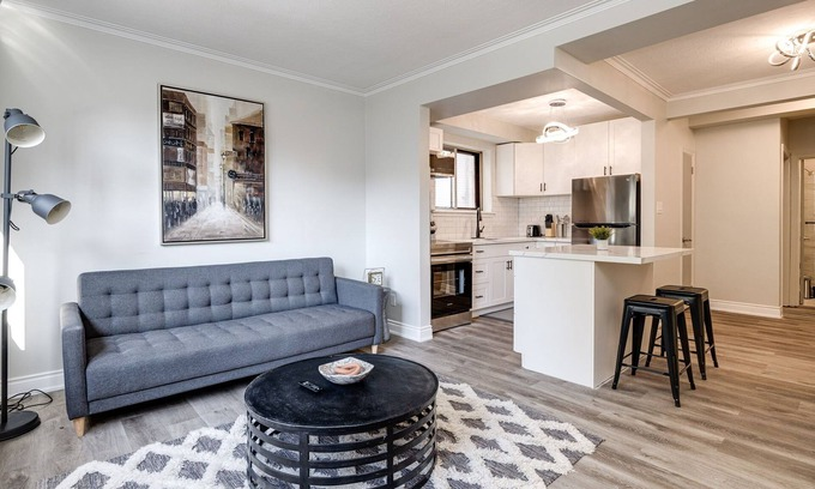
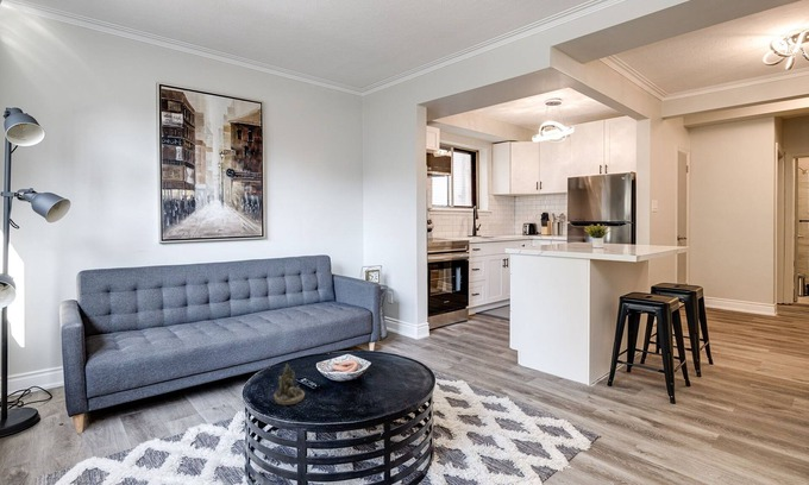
+ succulent planter [272,363,306,405]
